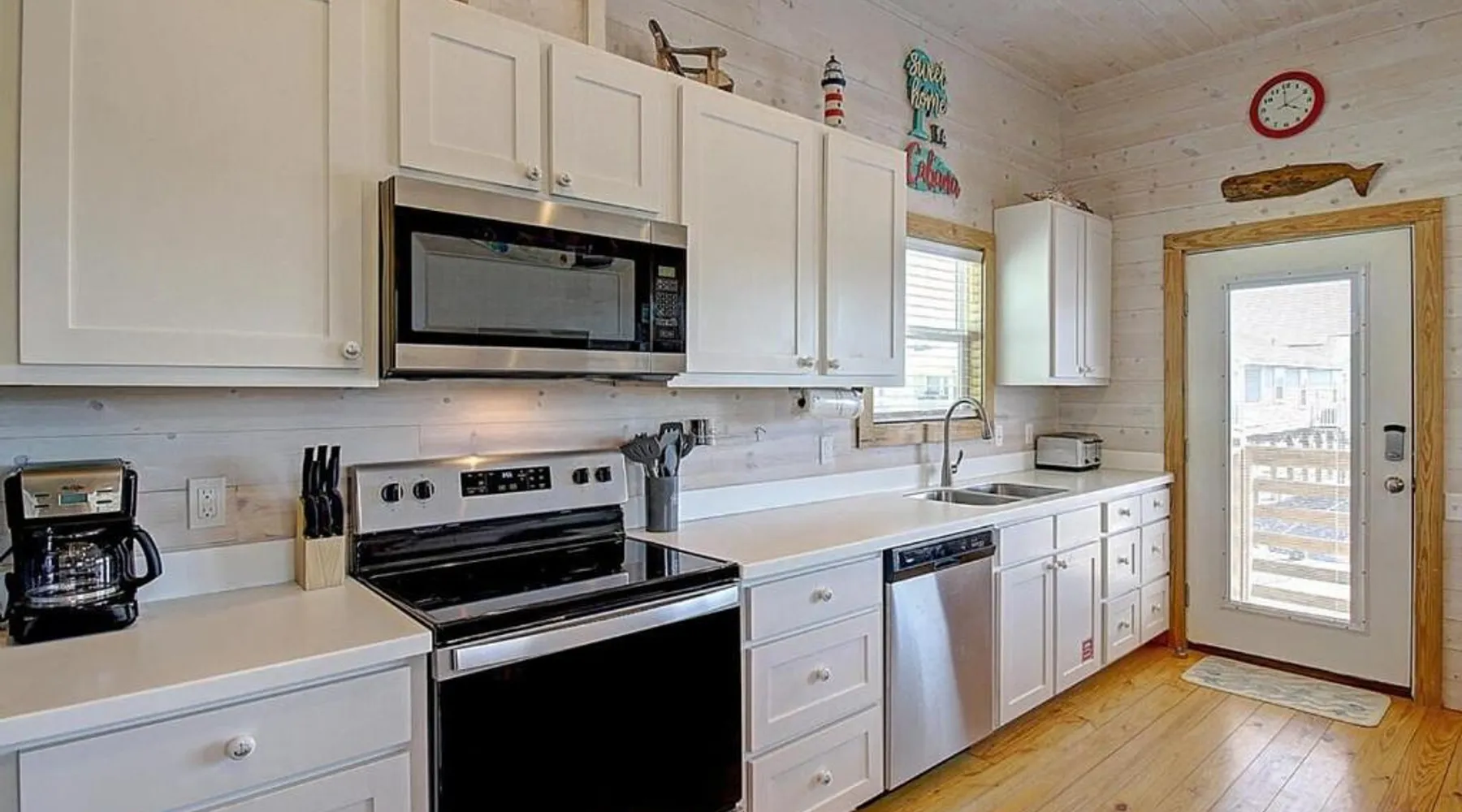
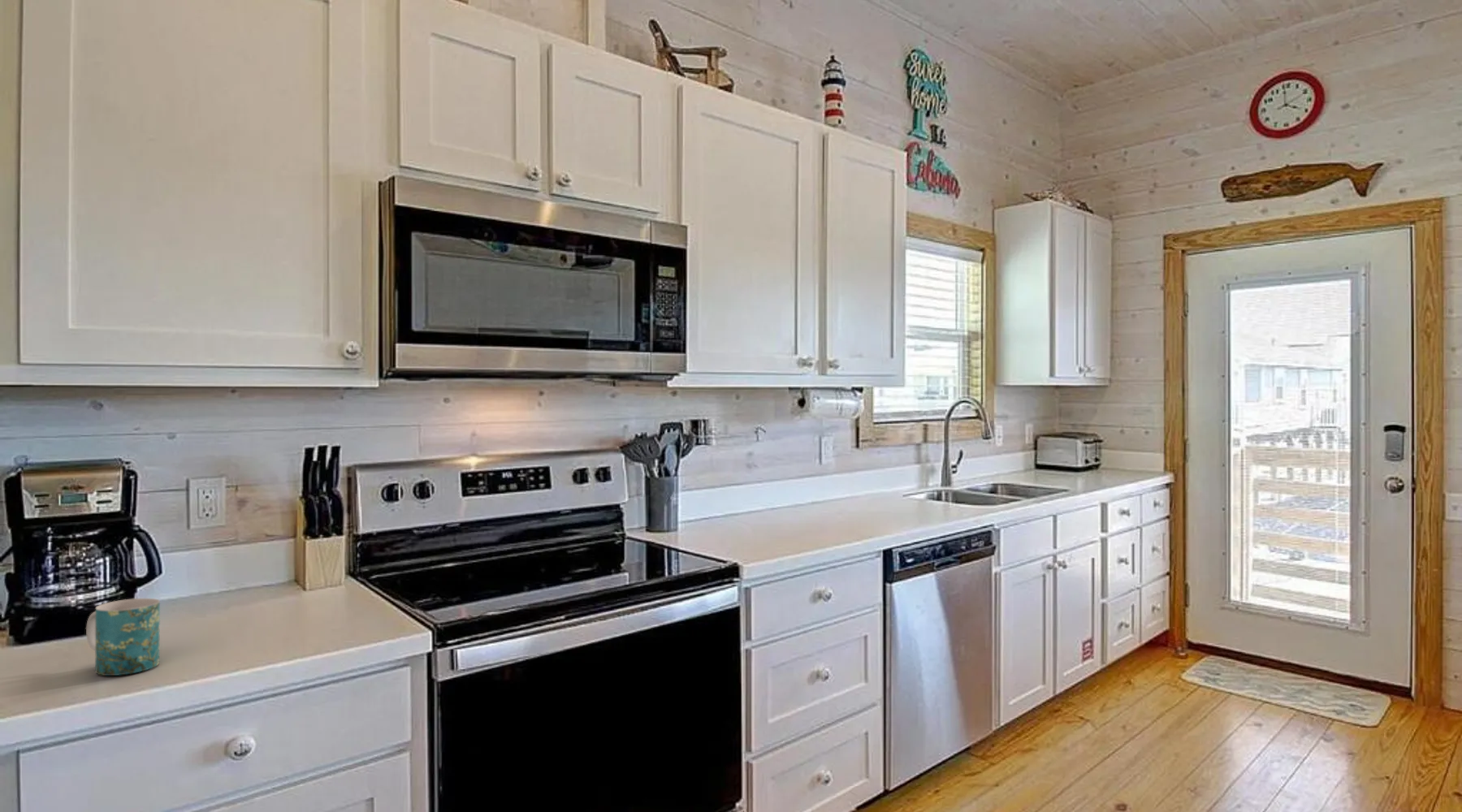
+ mug [85,598,161,676]
